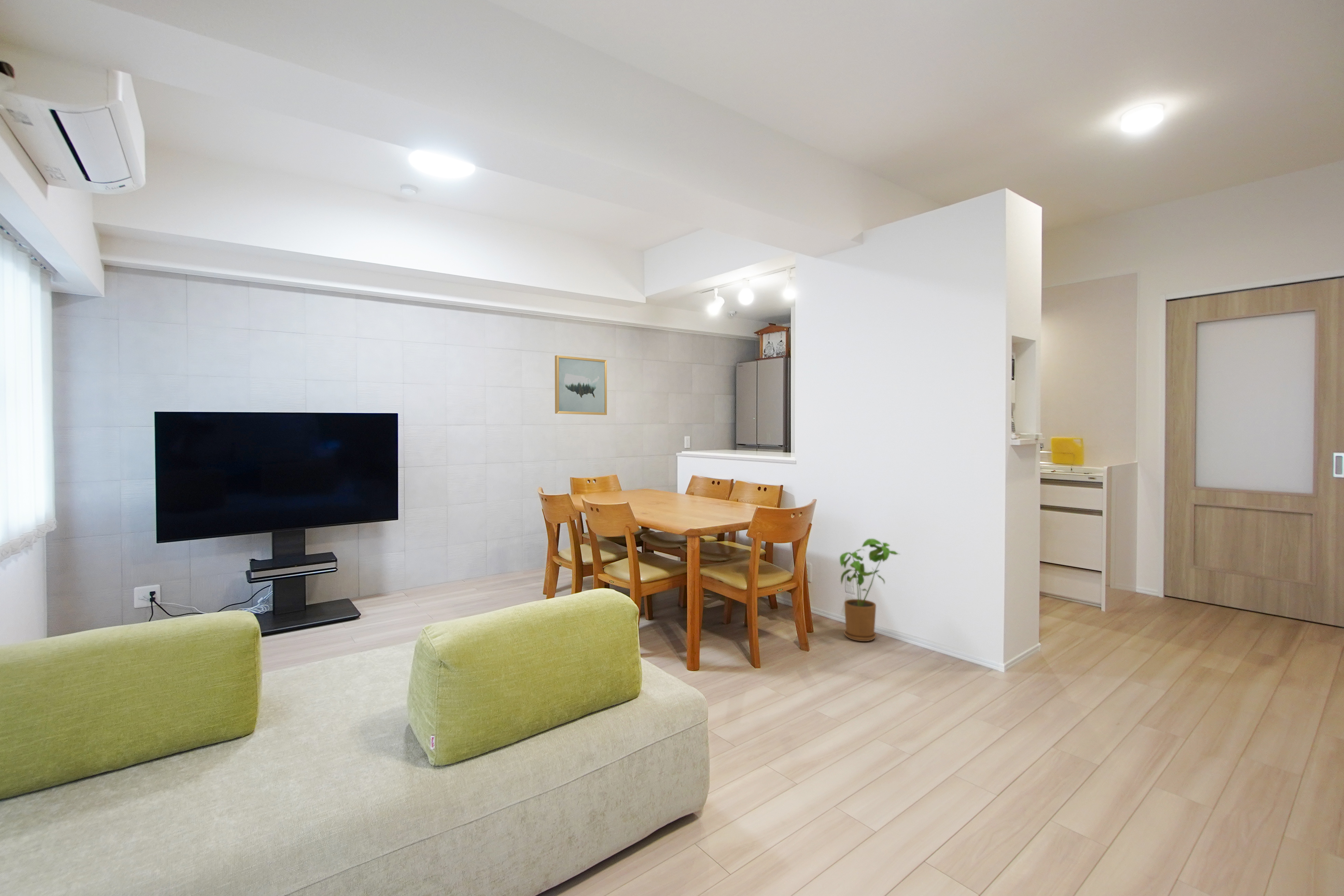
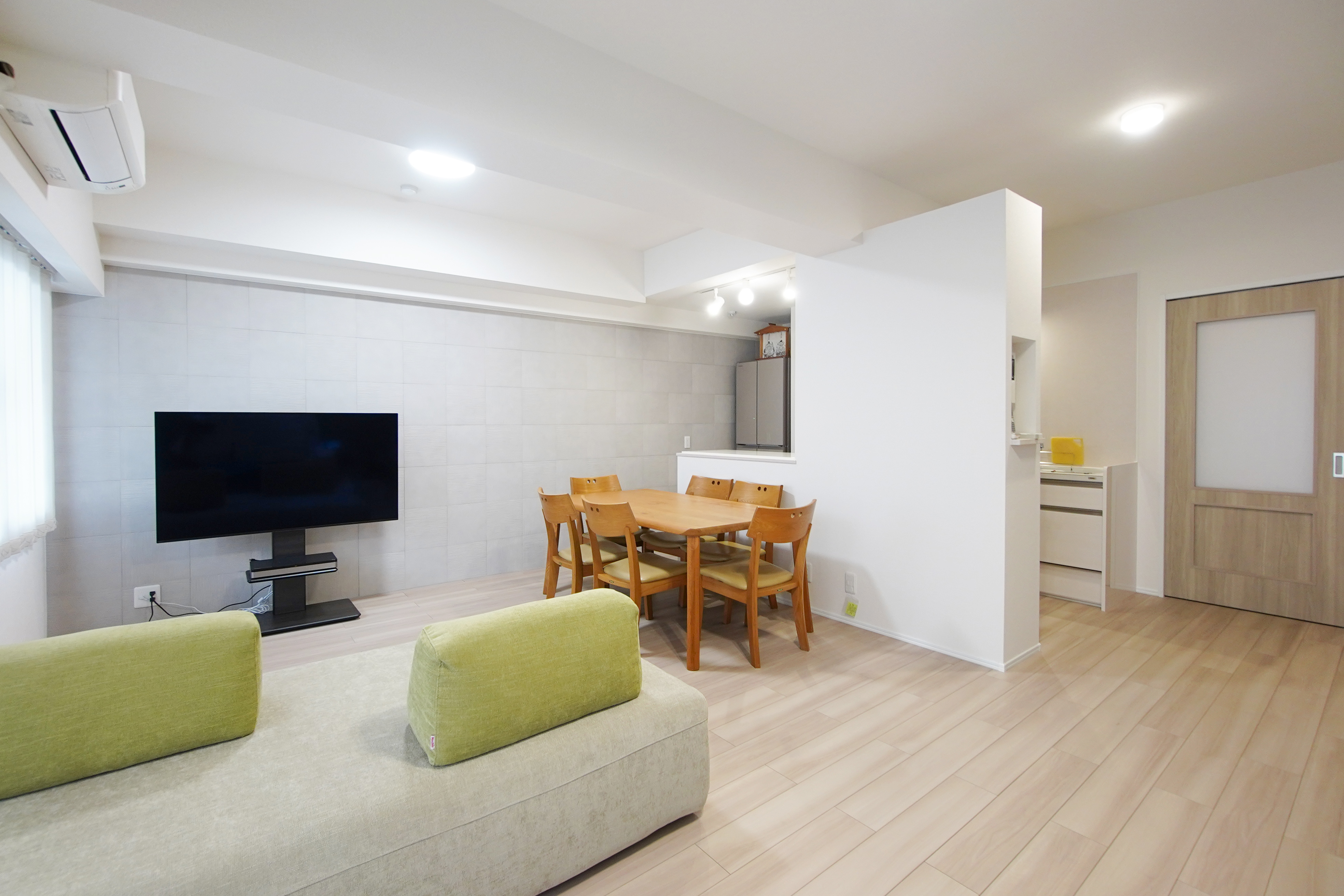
- house plant [839,538,901,642]
- wall art [555,355,607,416]
